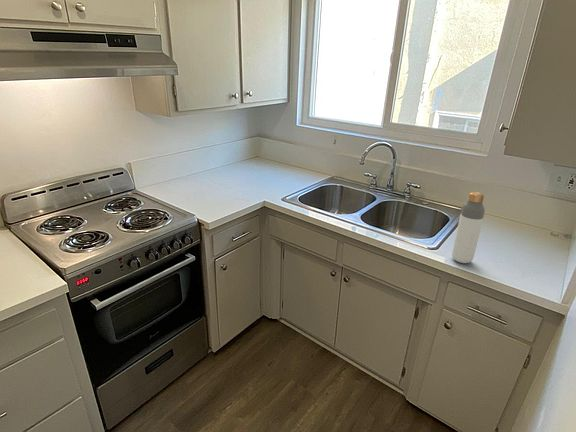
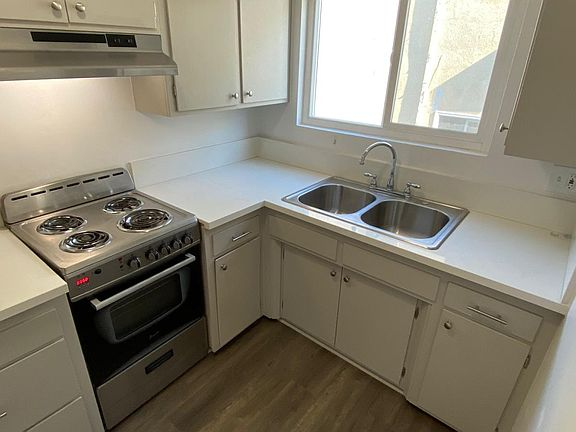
- bottle [451,191,486,264]
